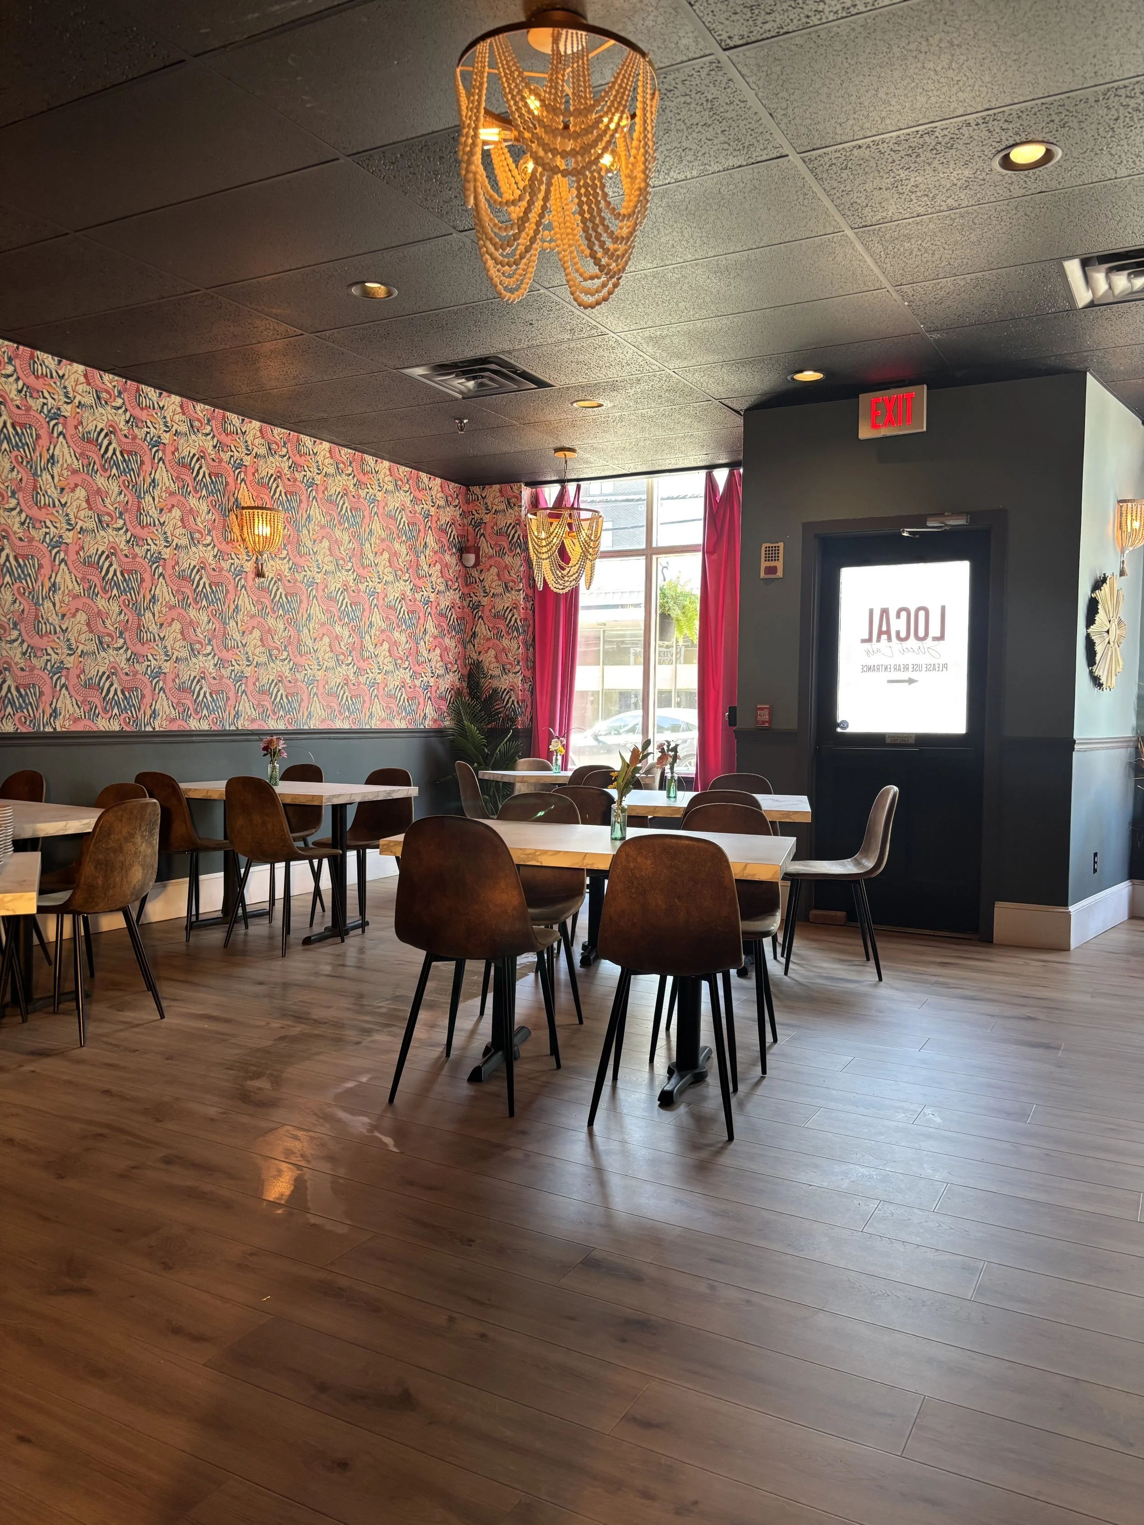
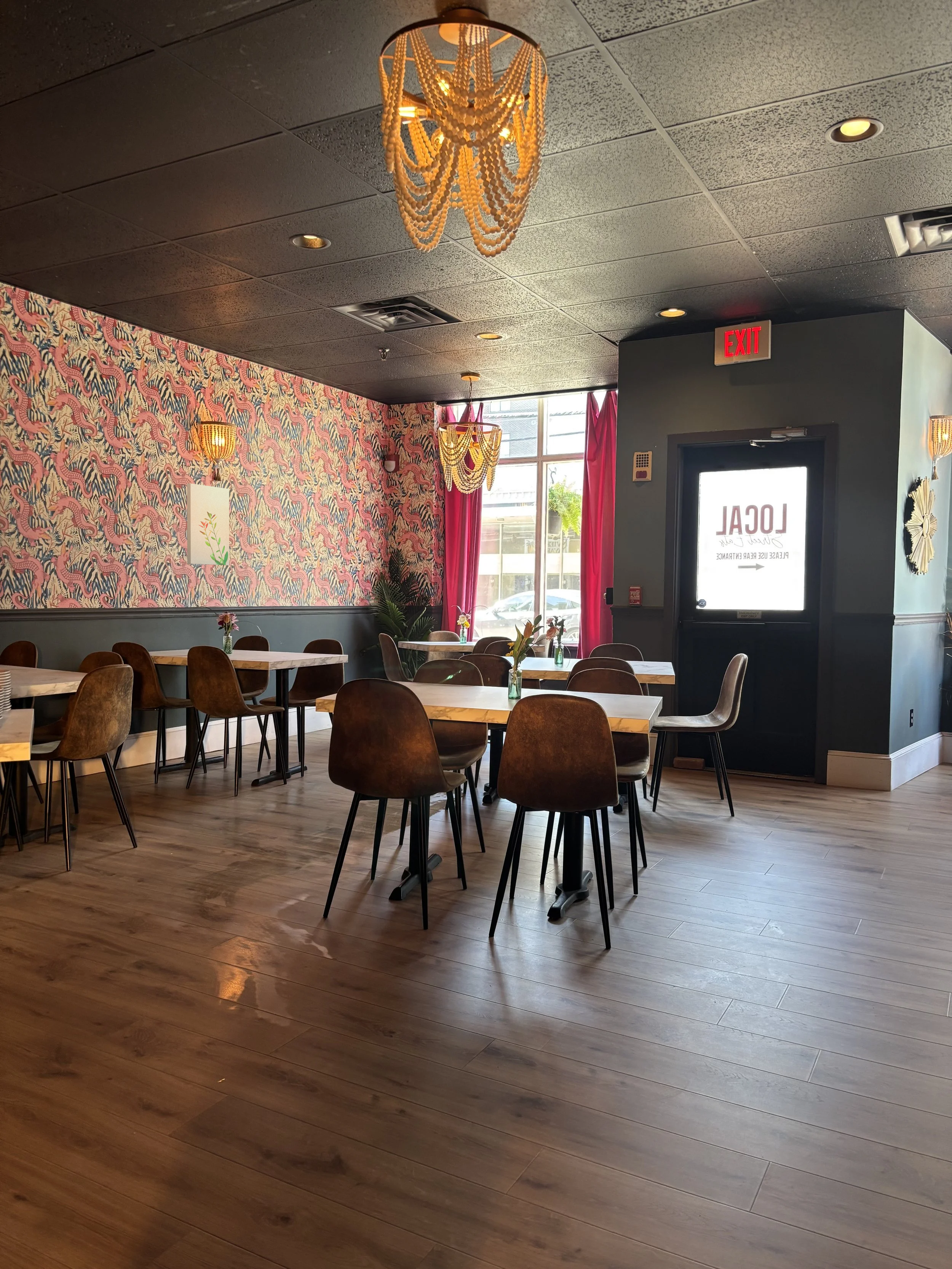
+ wall art [187,483,230,566]
